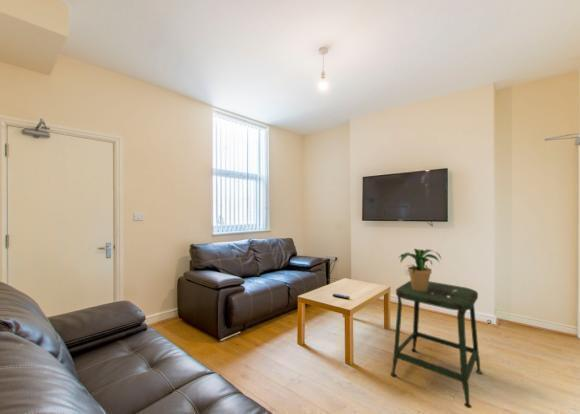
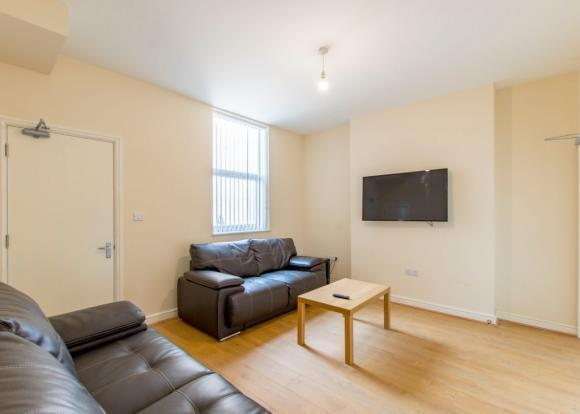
- potted plant [399,248,442,291]
- stool [390,280,483,409]
